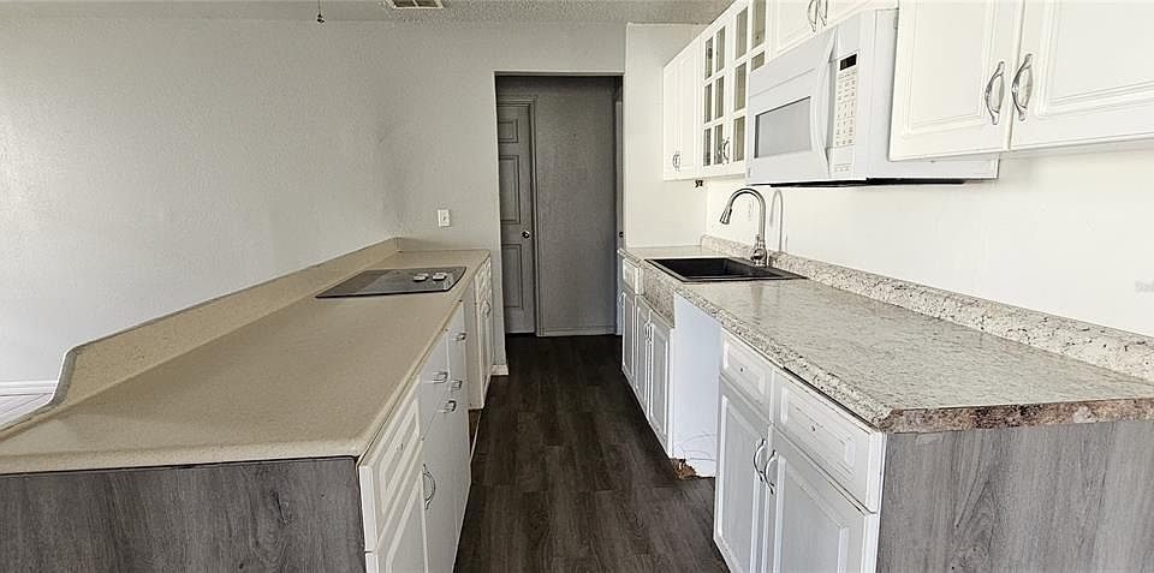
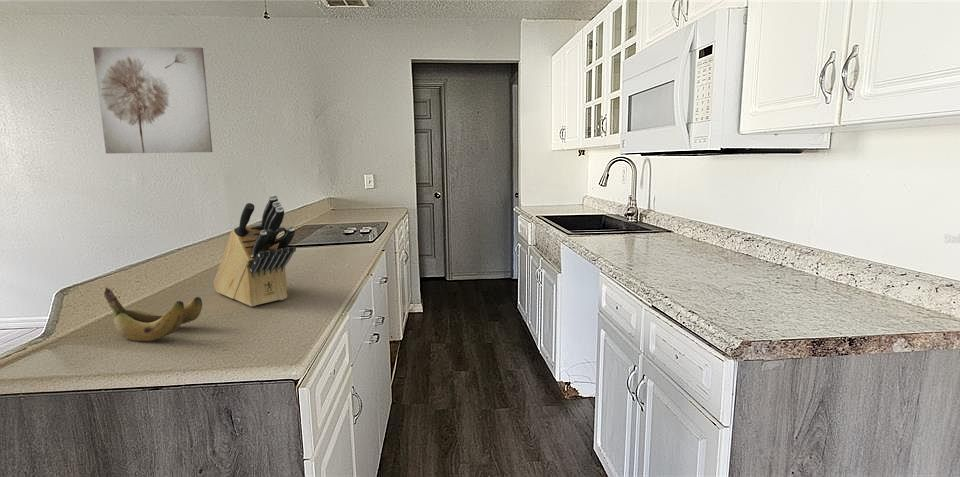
+ knife block [213,194,297,308]
+ wall art [92,46,213,154]
+ banana [103,287,203,342]
